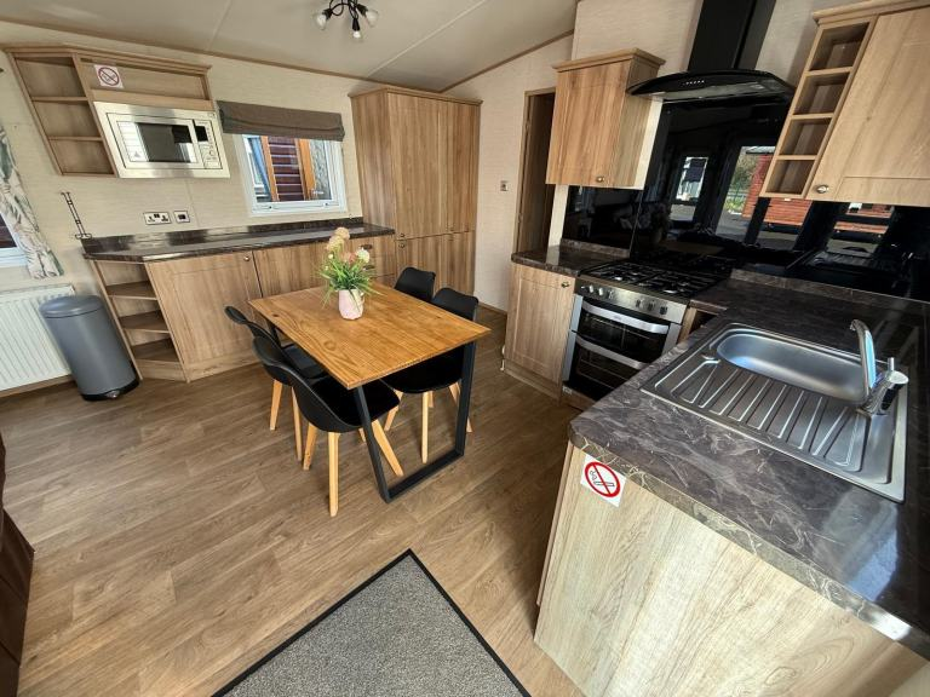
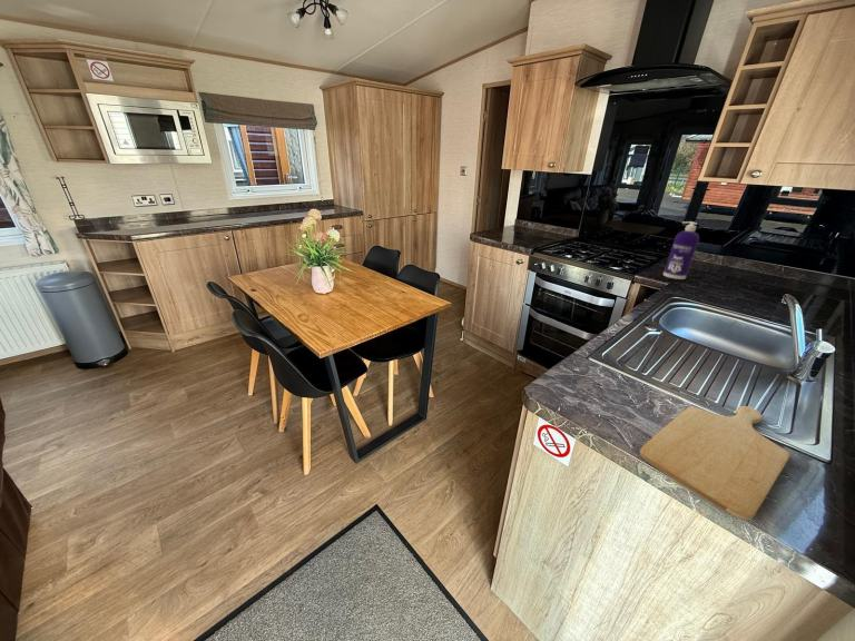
+ spray bottle [662,220,700,280]
+ chopping board [639,405,790,522]
